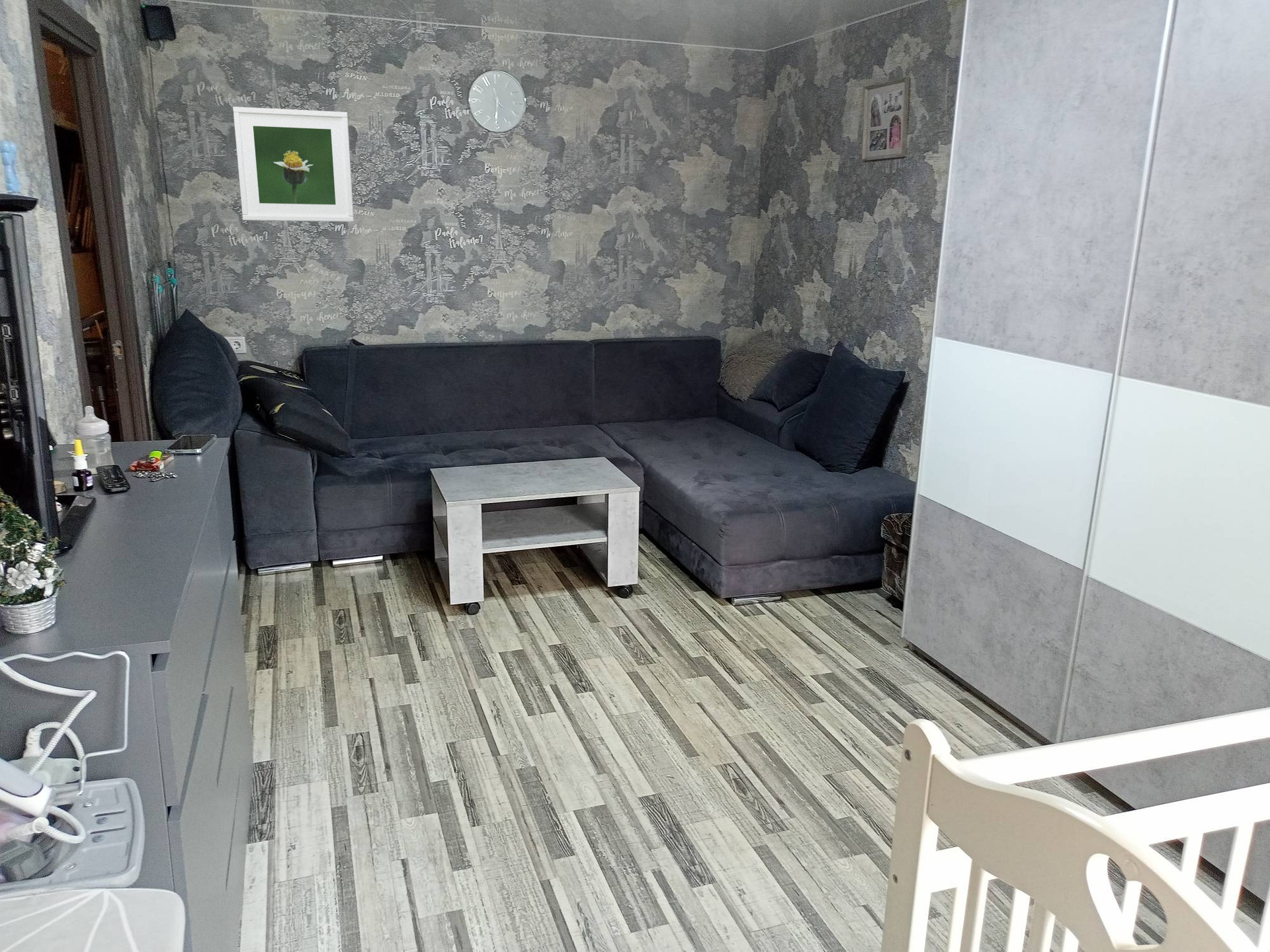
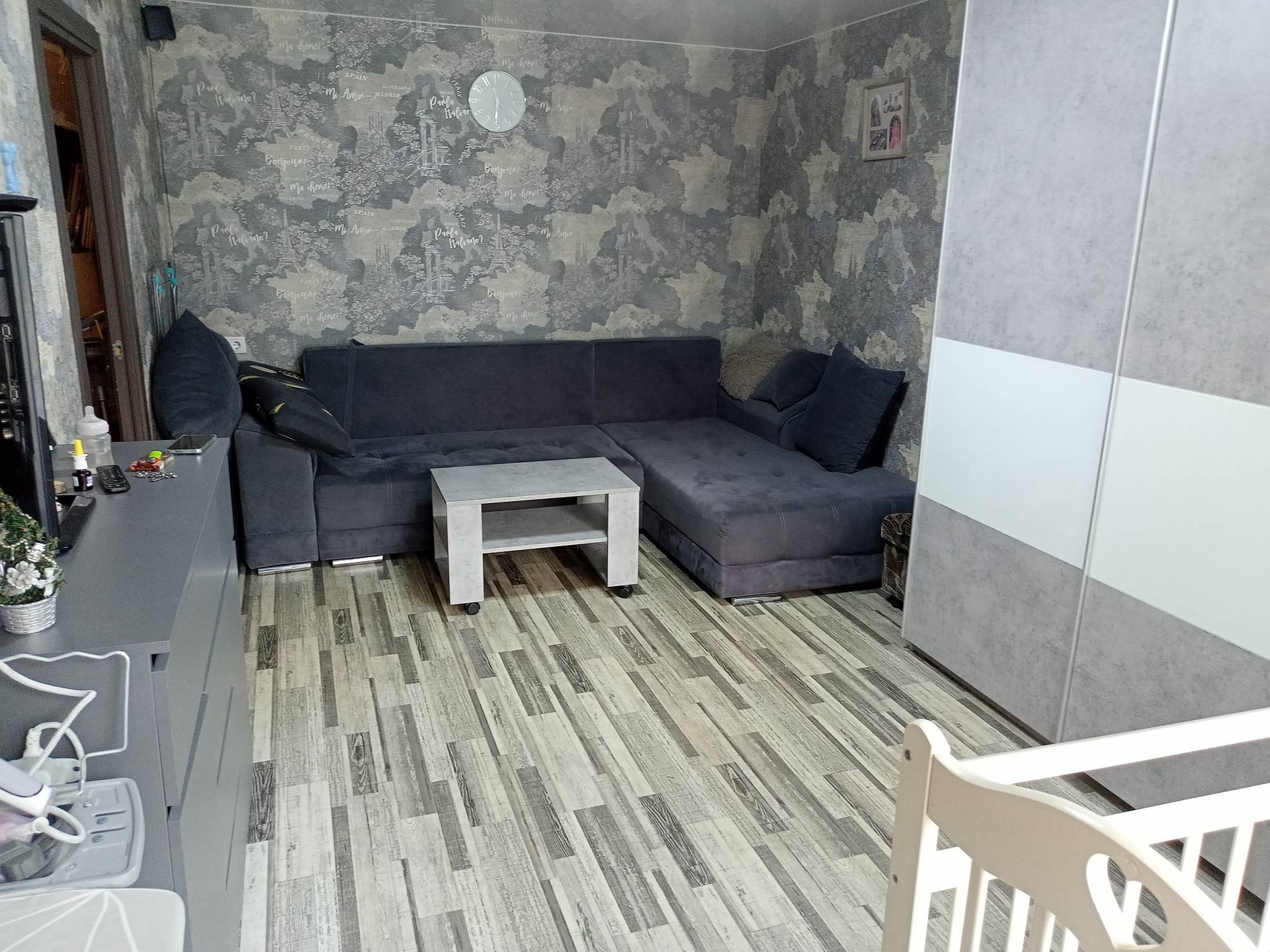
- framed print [232,106,355,222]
